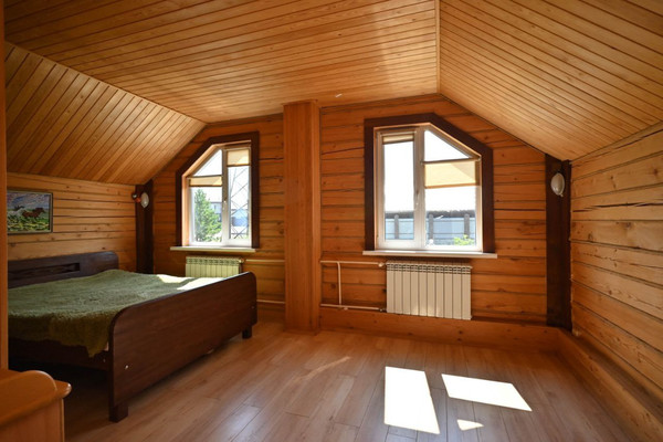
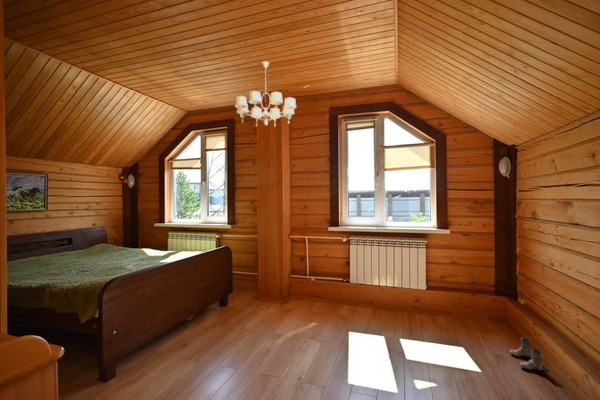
+ chandelier [234,60,297,128]
+ boots [508,337,544,371]
